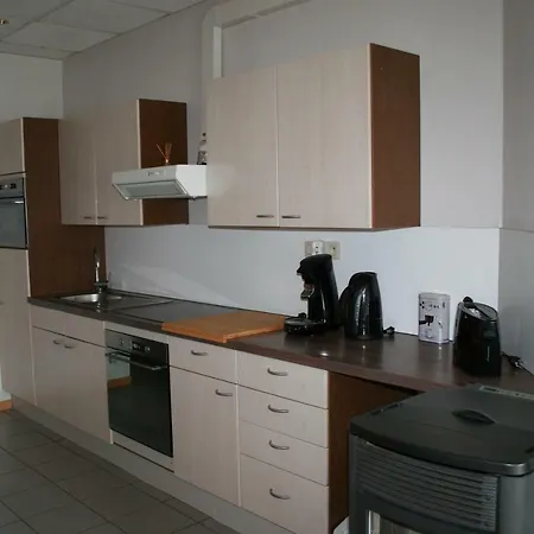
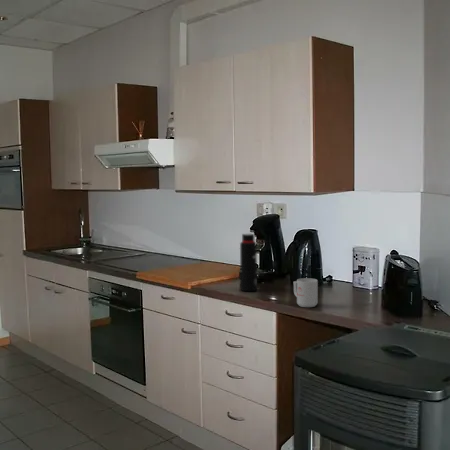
+ mug [293,277,319,308]
+ water bottle [239,232,258,292]
